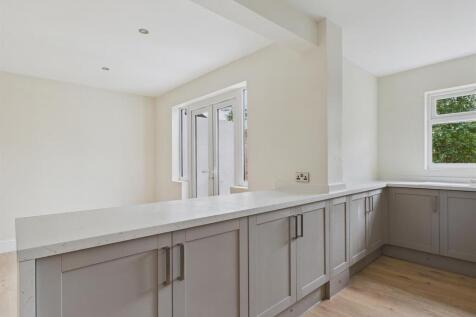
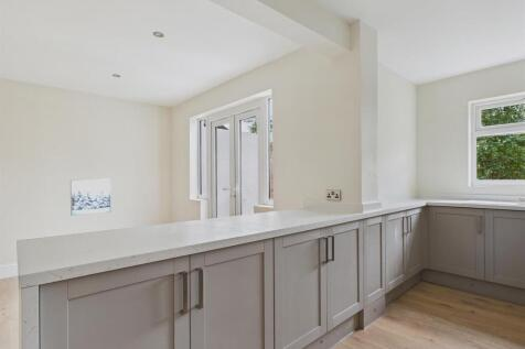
+ wall art [69,178,113,217]
